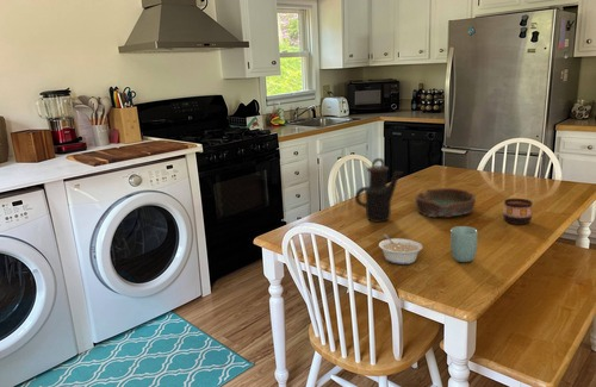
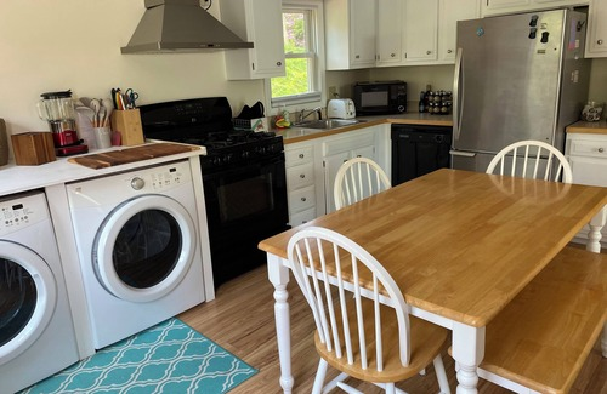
- bowl [415,187,477,219]
- cup [502,198,534,225]
- cup [449,225,479,263]
- teapot [354,157,403,223]
- legume [378,232,423,266]
